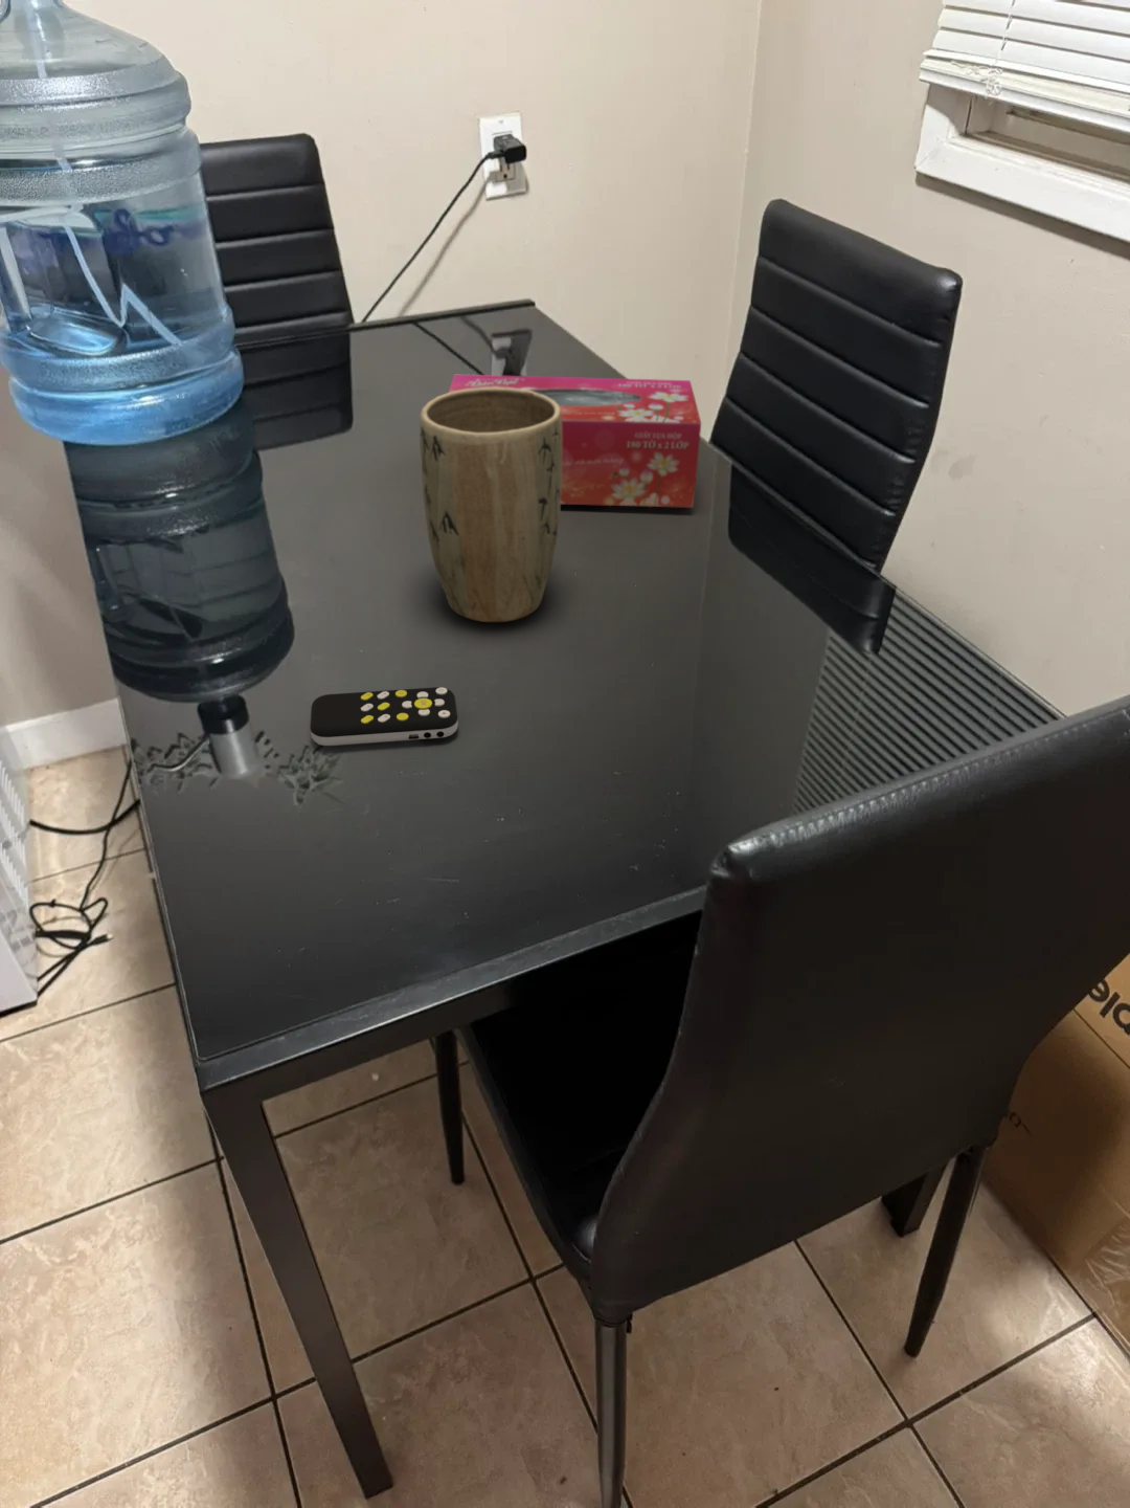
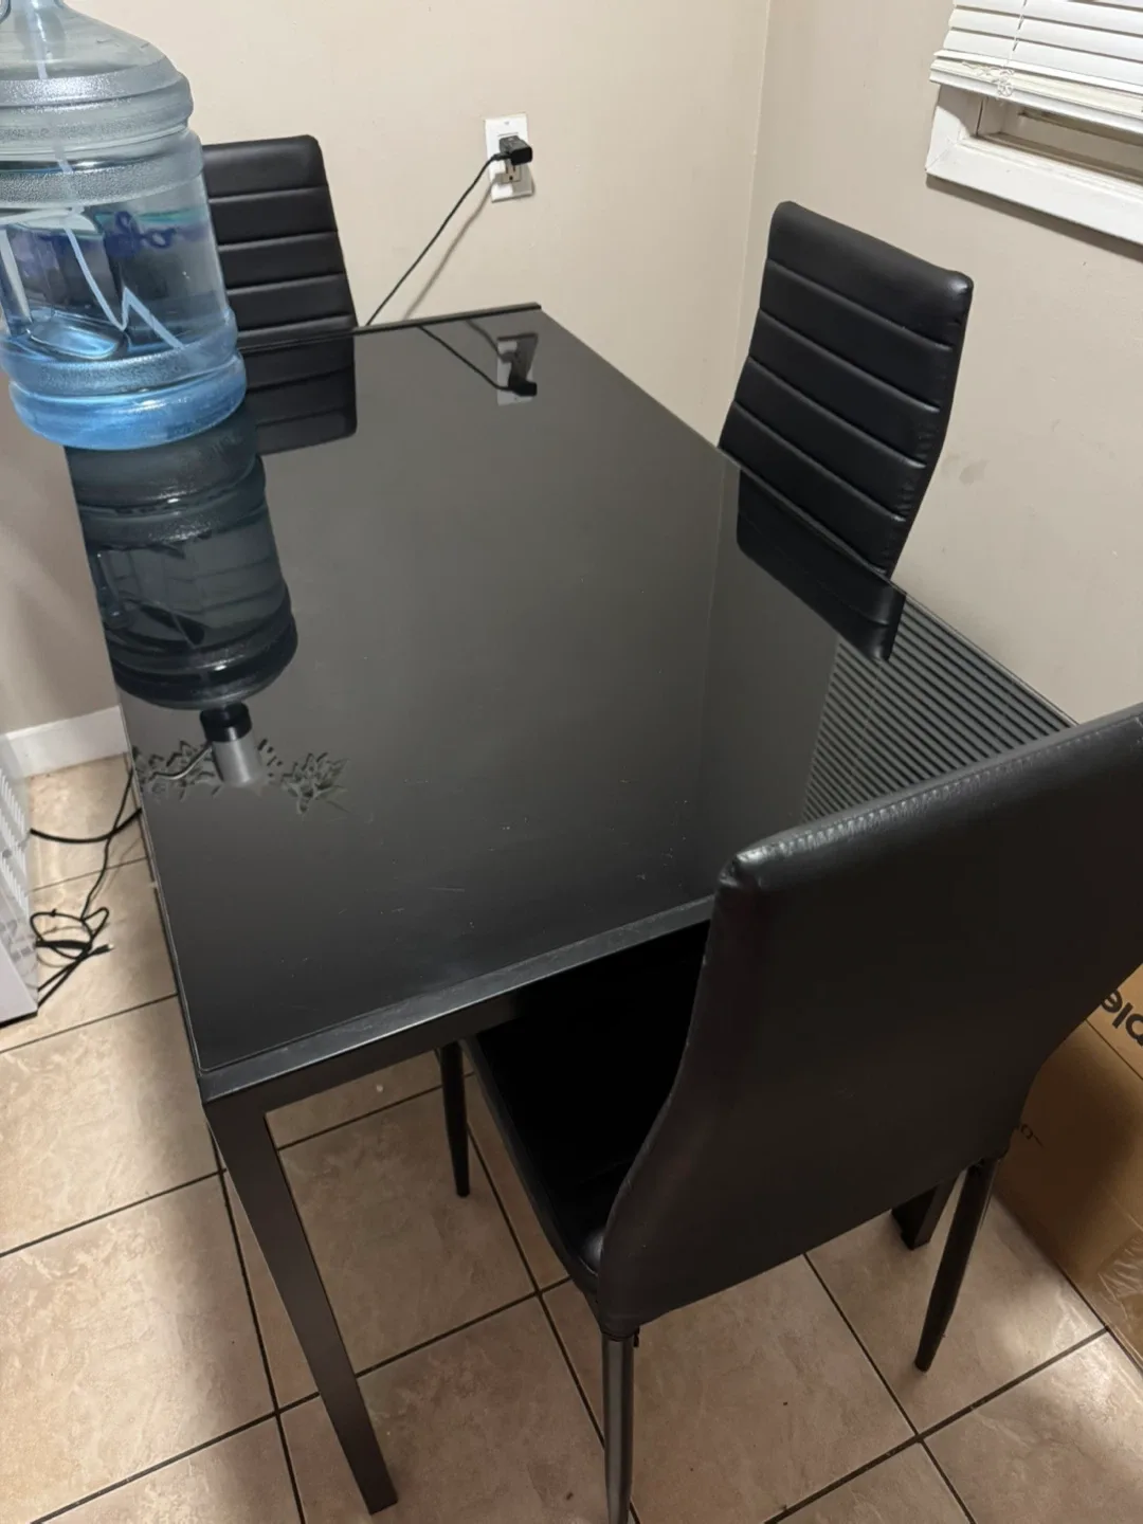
- remote control [309,686,459,747]
- plant pot [419,386,561,623]
- tissue box [447,374,702,509]
